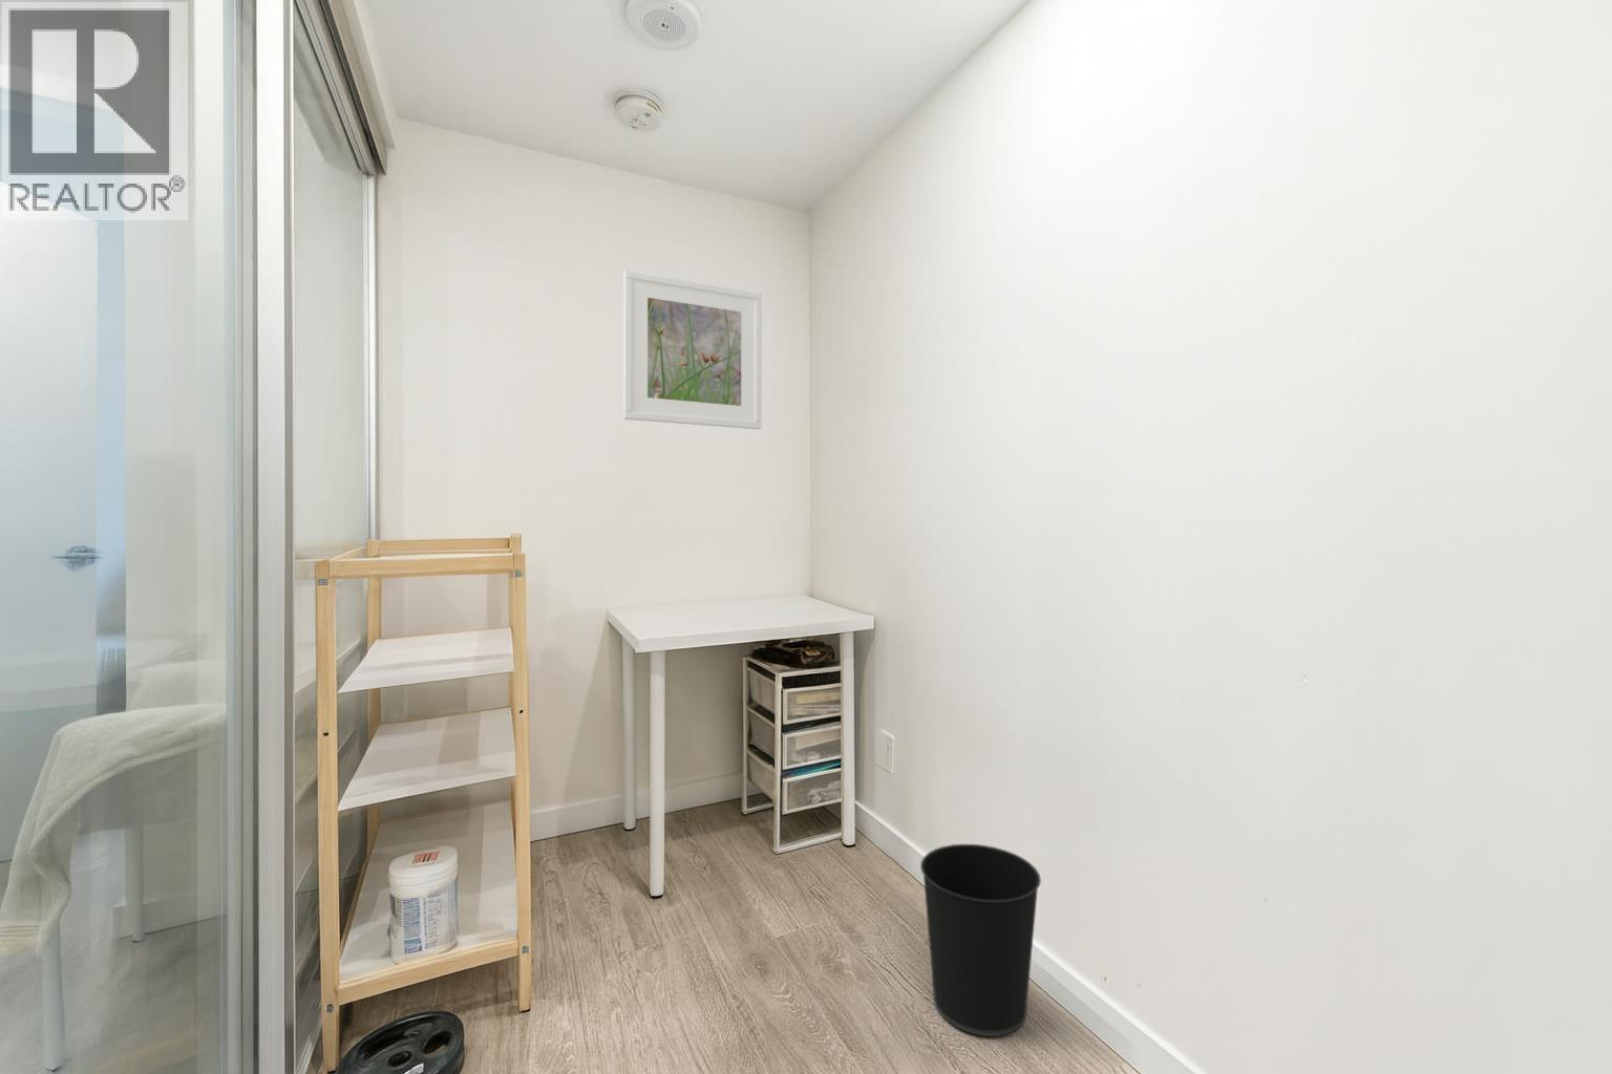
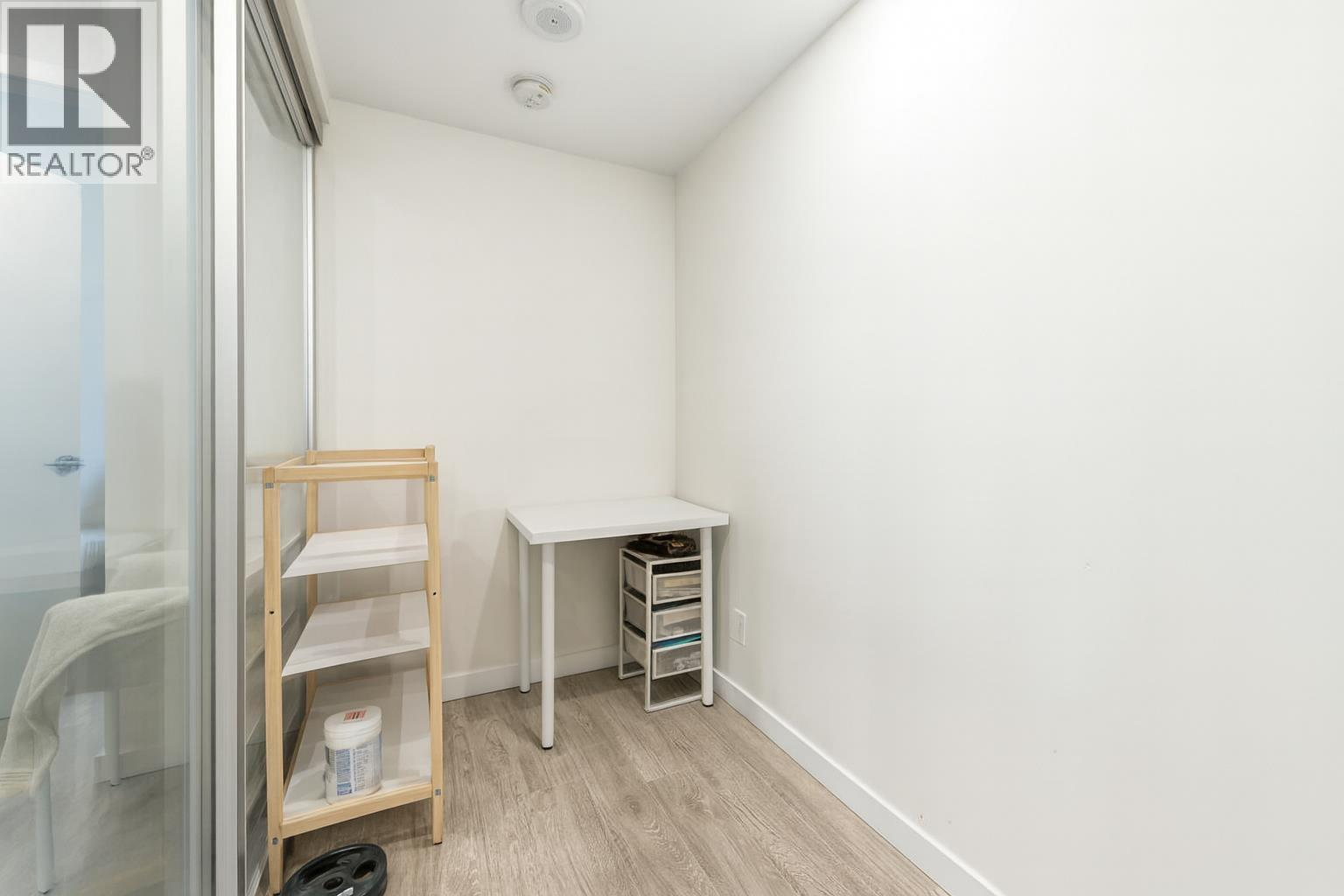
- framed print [622,270,763,430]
- wastebasket [920,844,1042,1037]
